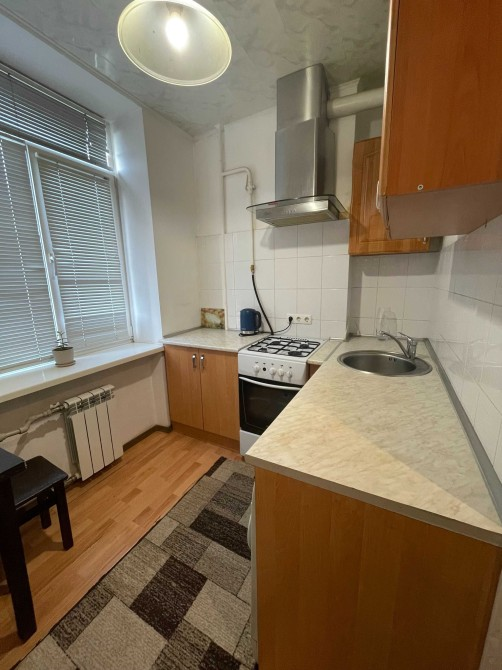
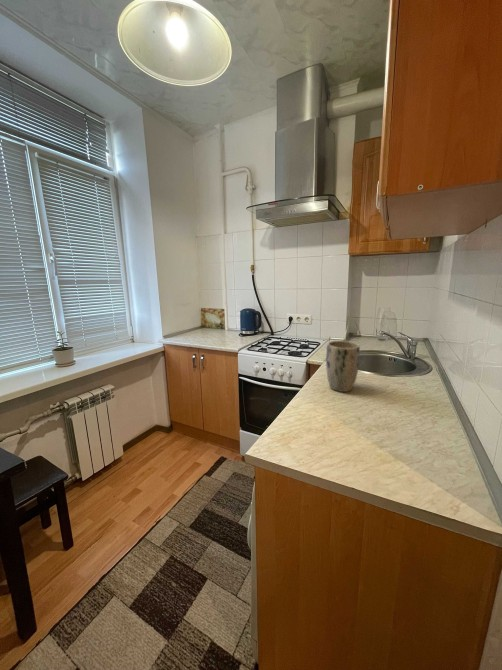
+ plant pot [325,340,361,393]
